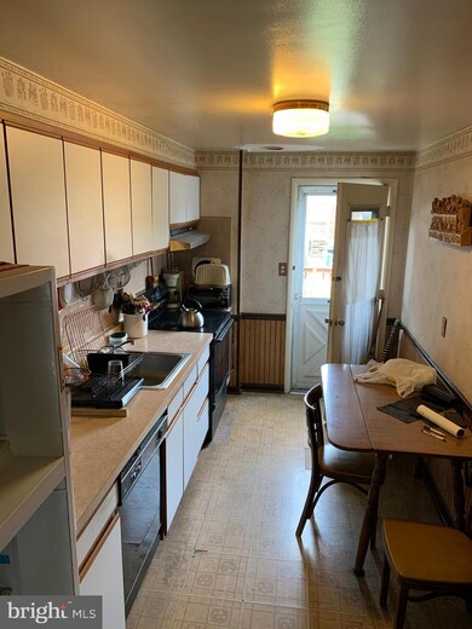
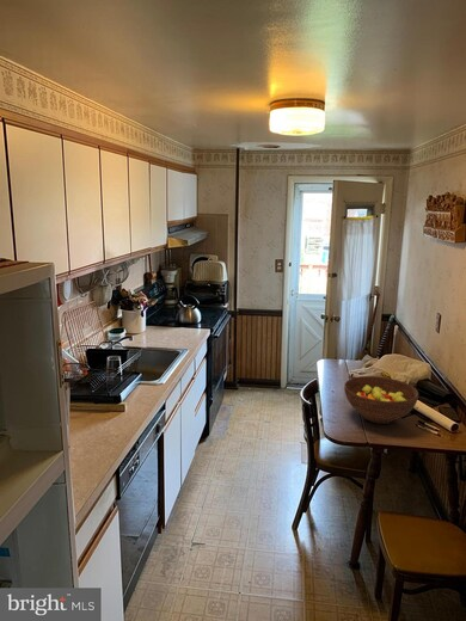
+ fruit bowl [343,375,419,425]
